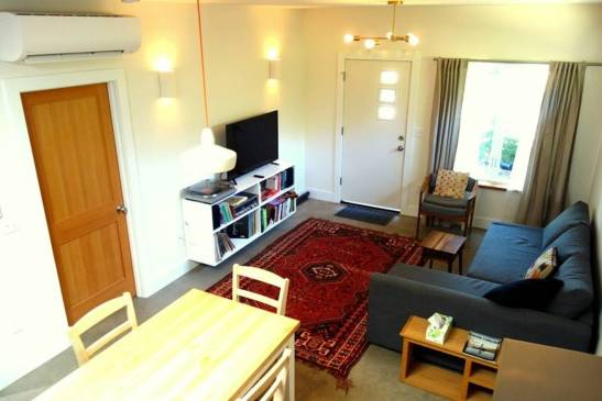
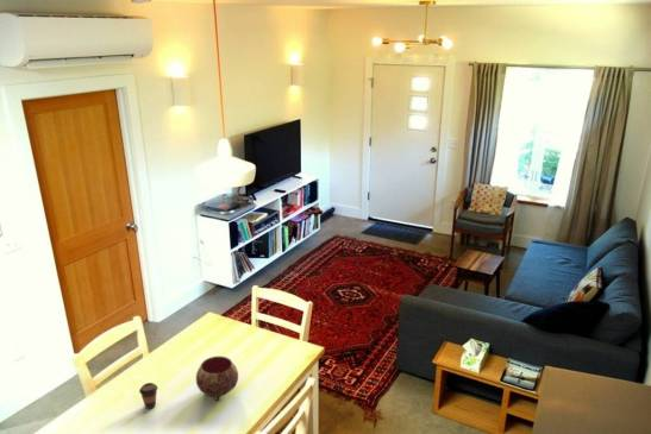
+ bowl [195,356,239,402]
+ coffee cup [138,382,159,410]
